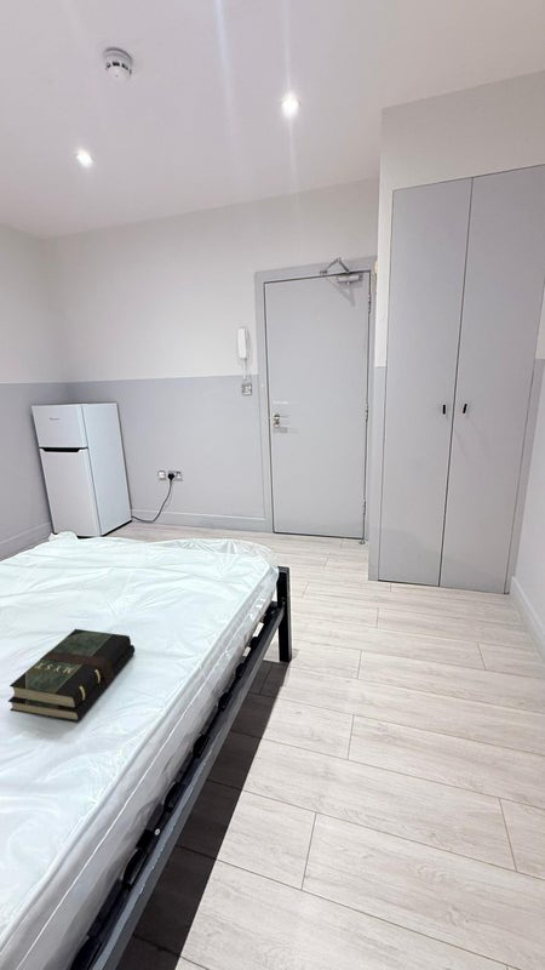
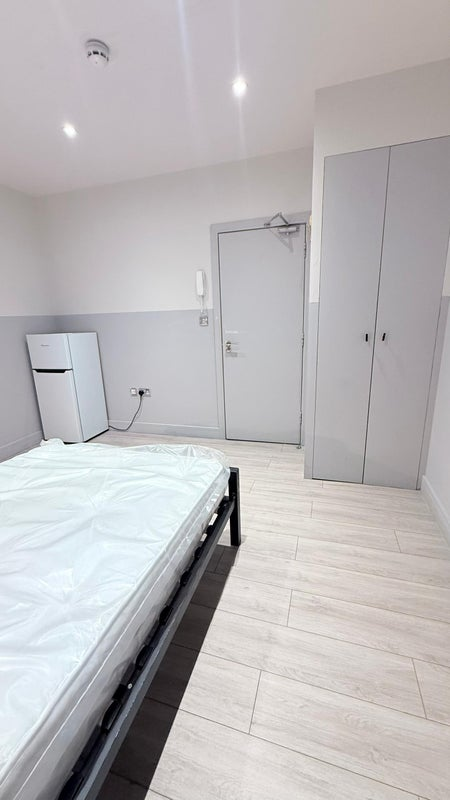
- book [7,628,136,723]
